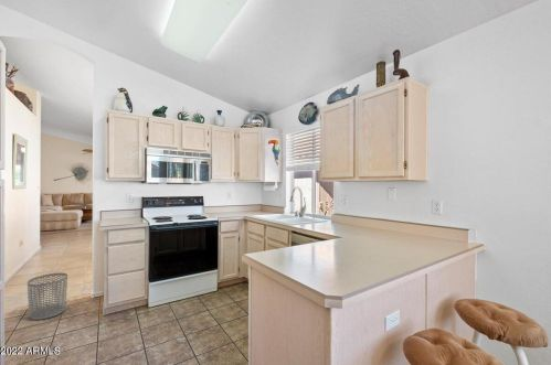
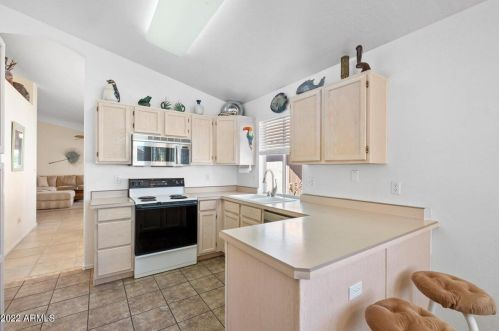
- waste bin [27,272,68,321]
